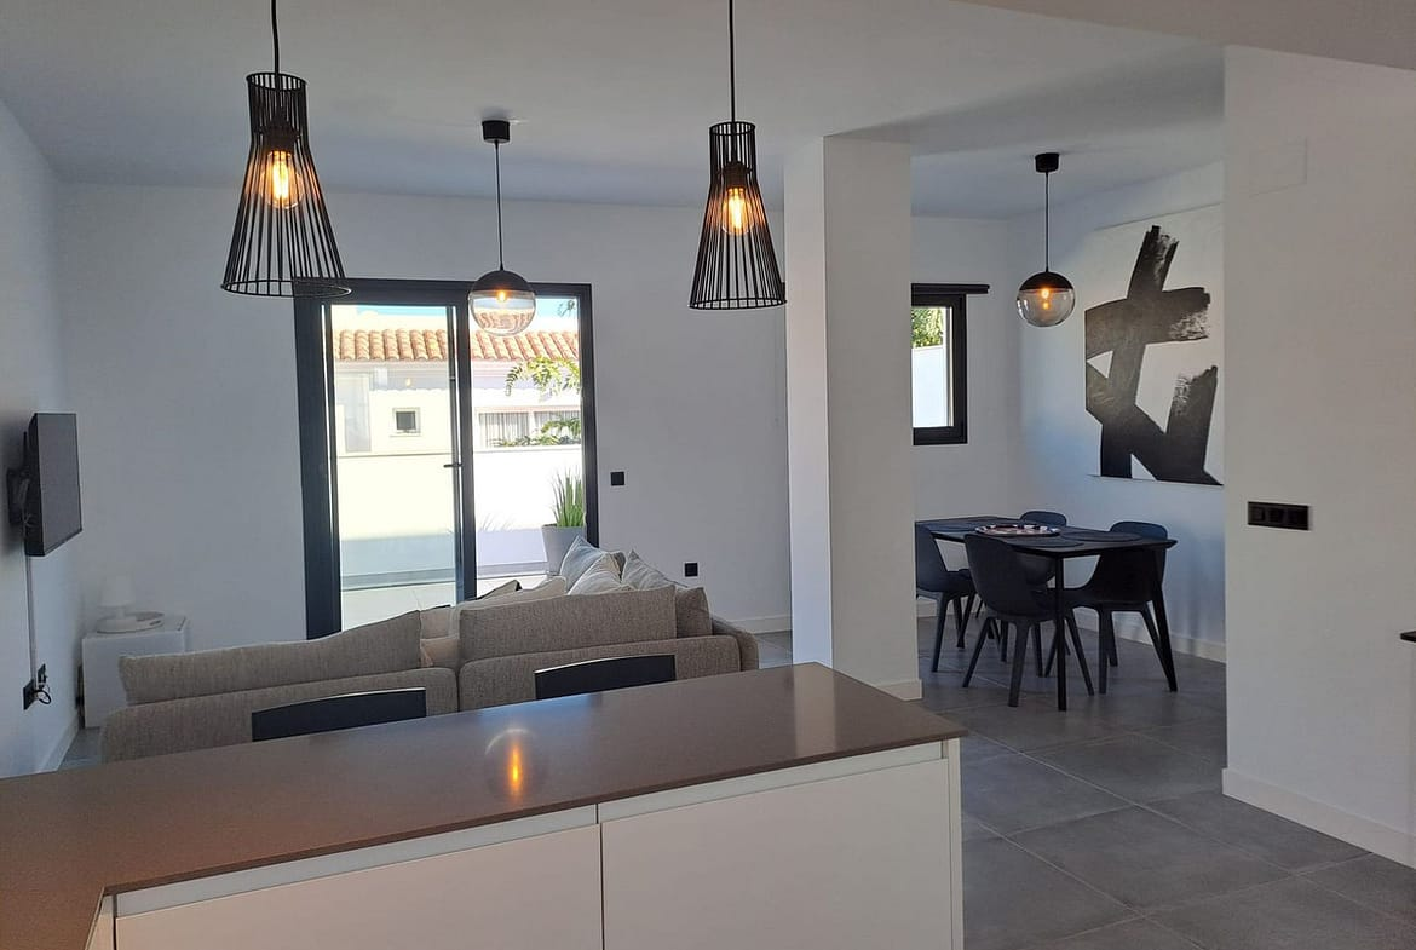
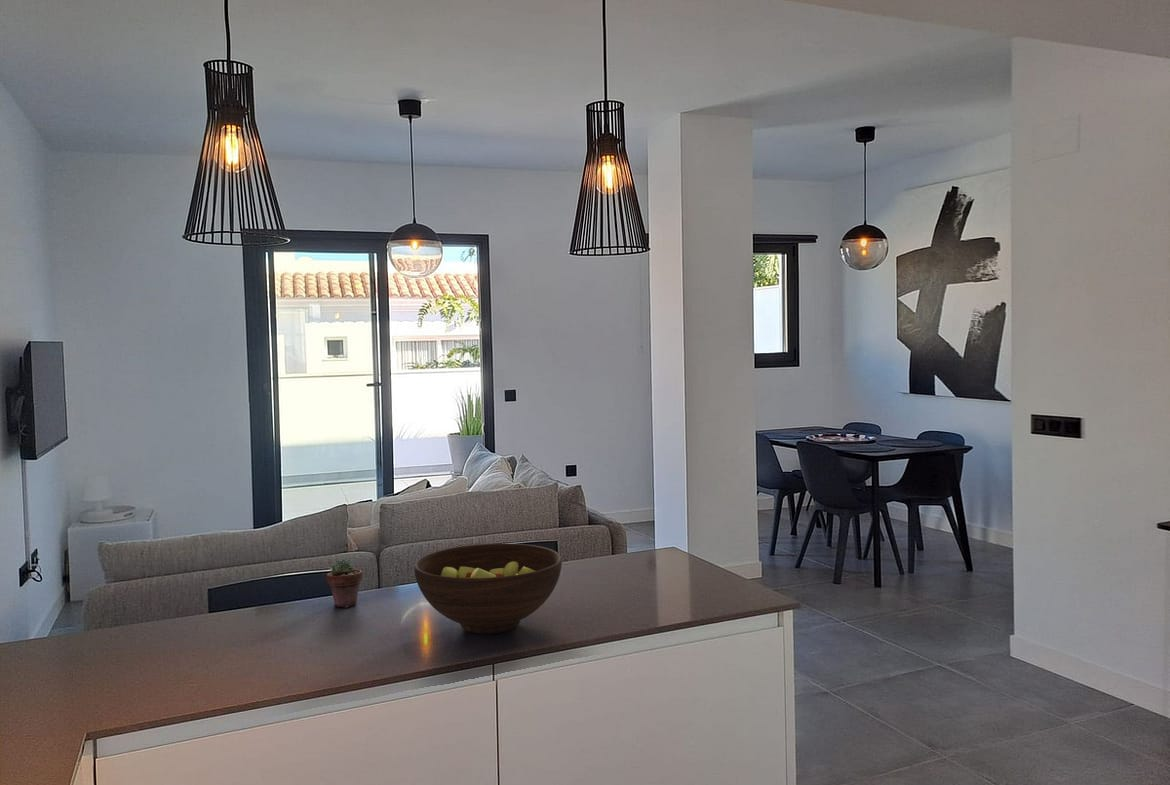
+ fruit bowl [413,542,563,635]
+ potted succulent [326,559,363,609]
